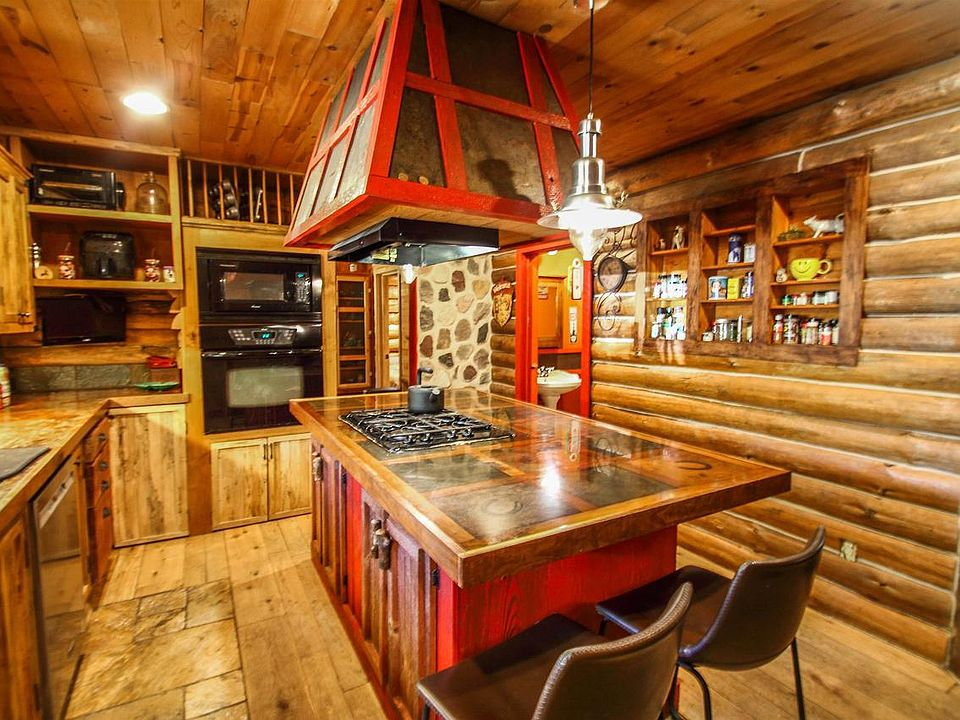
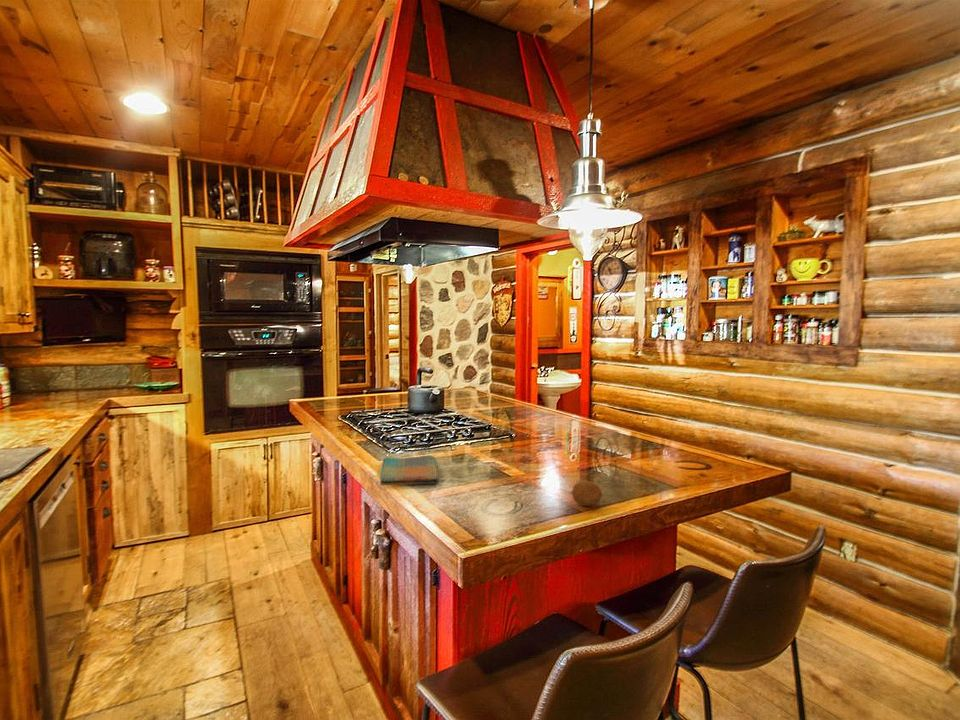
+ fruit [570,480,603,507]
+ dish towel [379,454,440,486]
